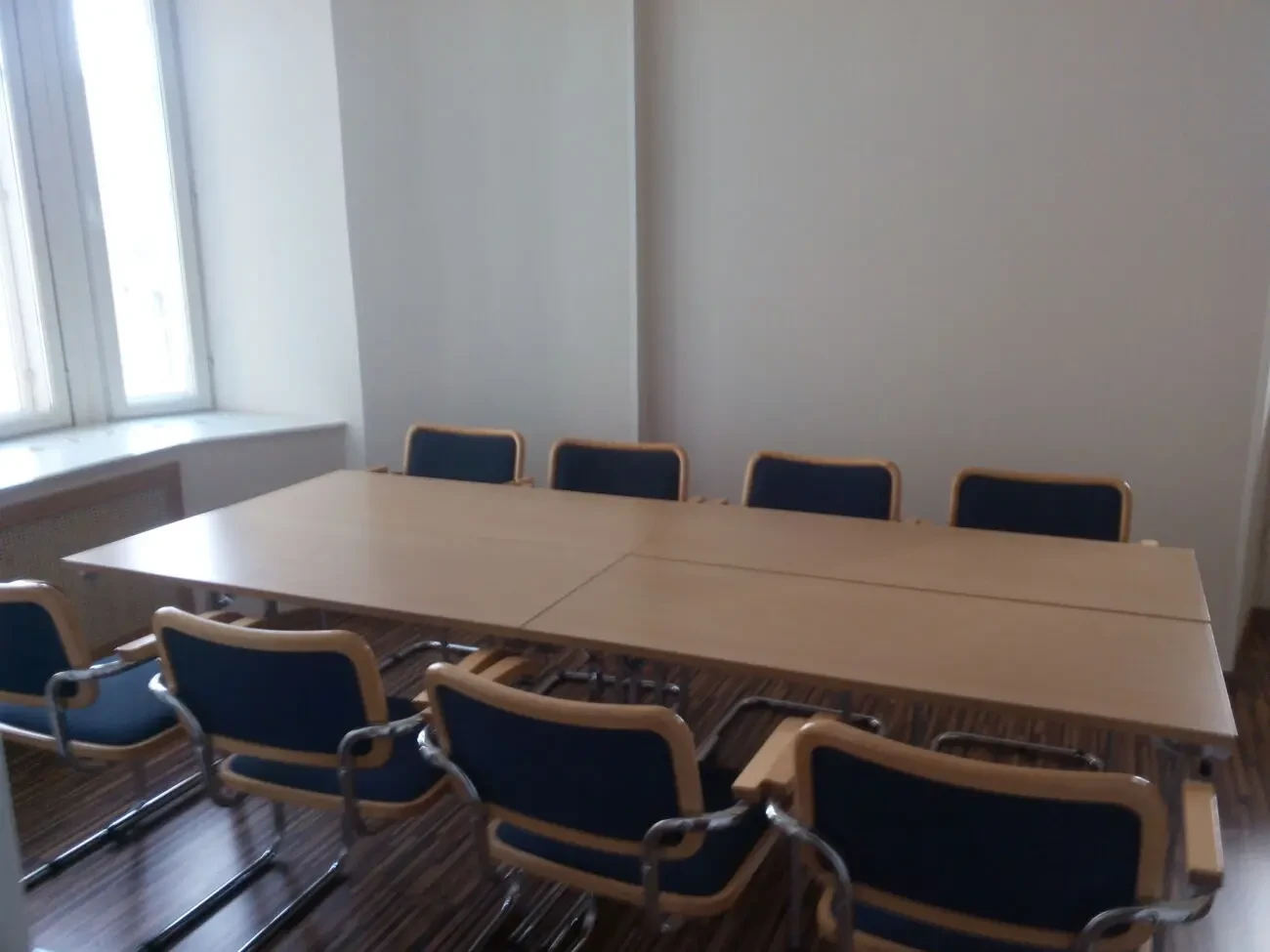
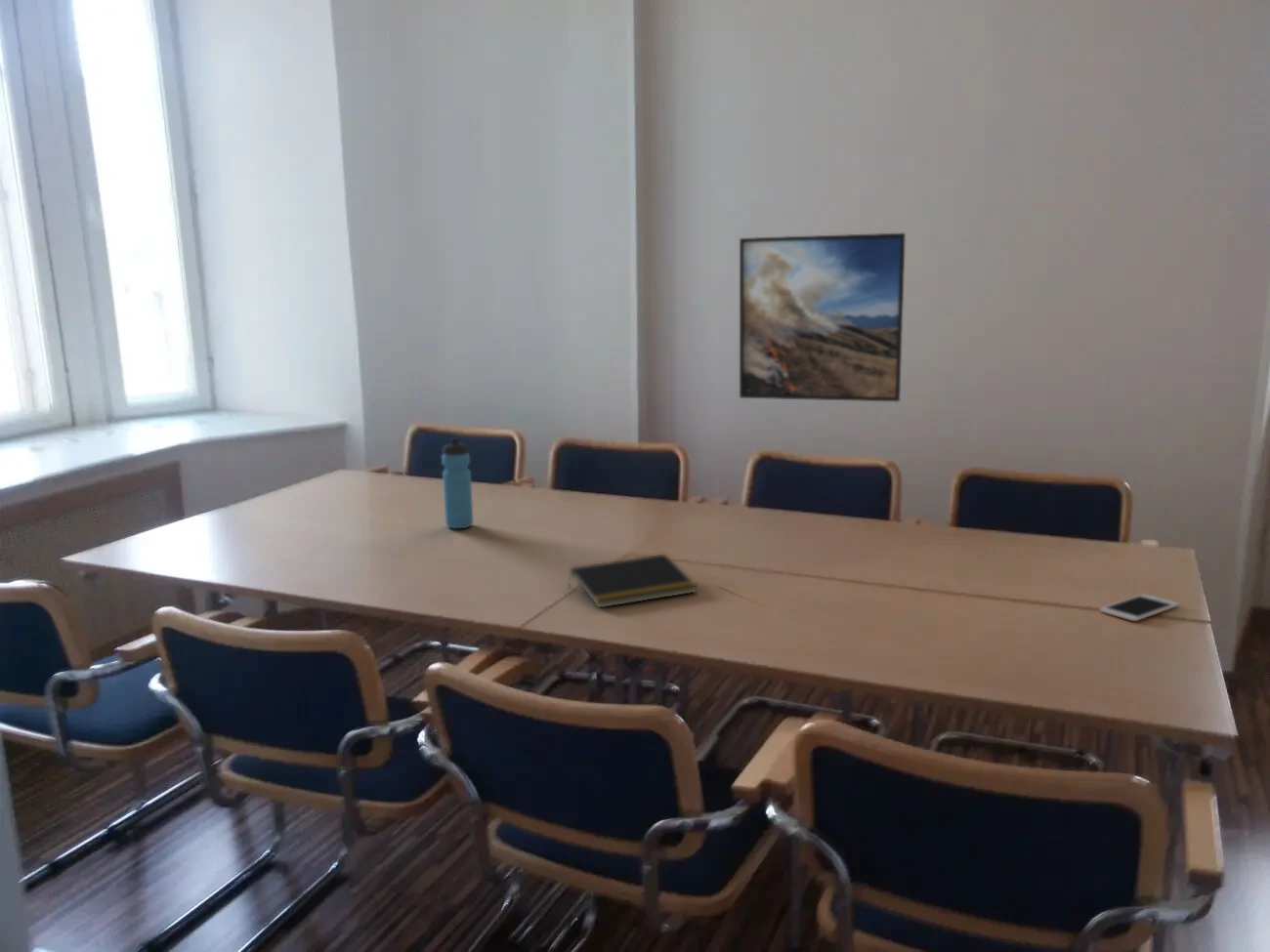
+ notepad [568,554,699,609]
+ water bottle [441,437,474,529]
+ cell phone [1099,594,1180,622]
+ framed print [739,232,907,402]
